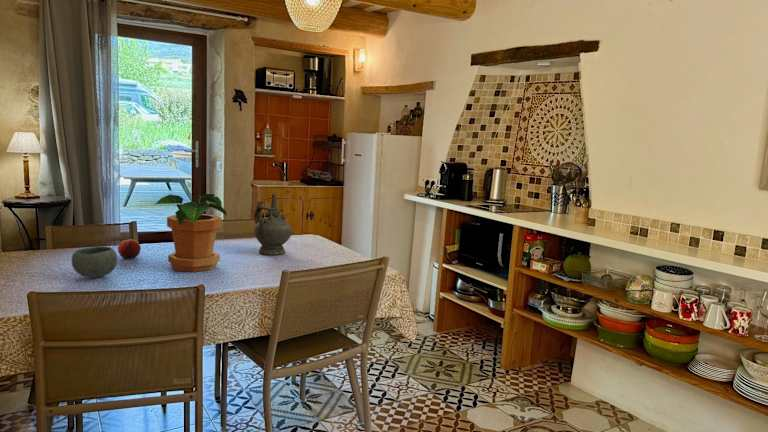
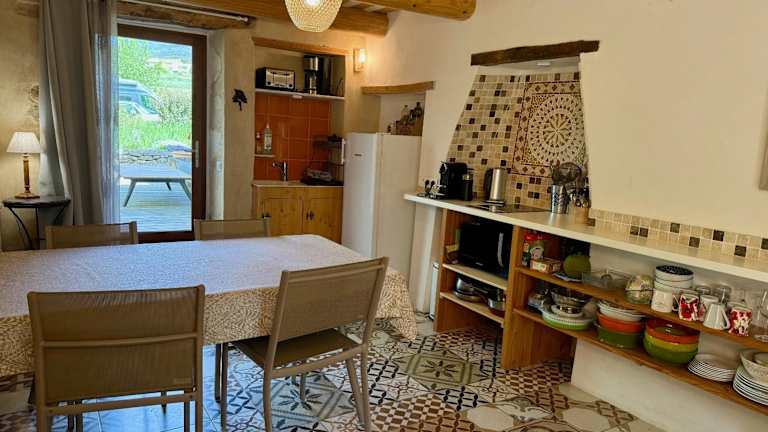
- potted plant [154,192,228,273]
- bowl [71,245,119,278]
- apple [117,238,142,259]
- ceremonial vessel [253,193,293,256]
